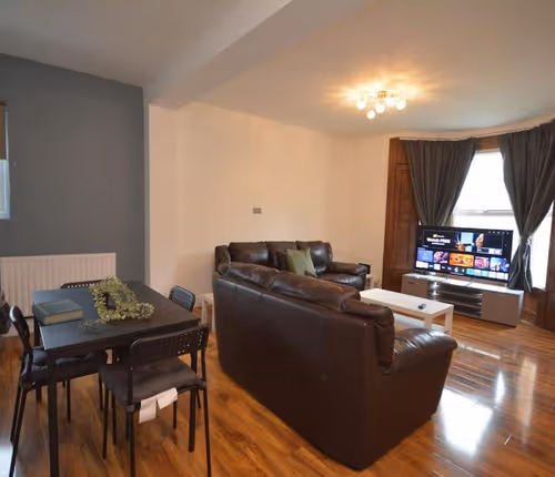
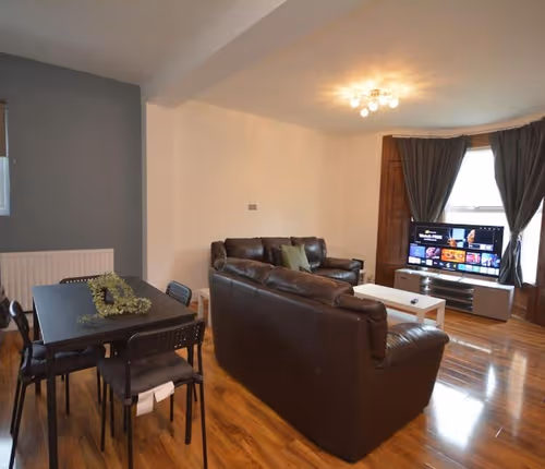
- hardback book [30,297,84,327]
